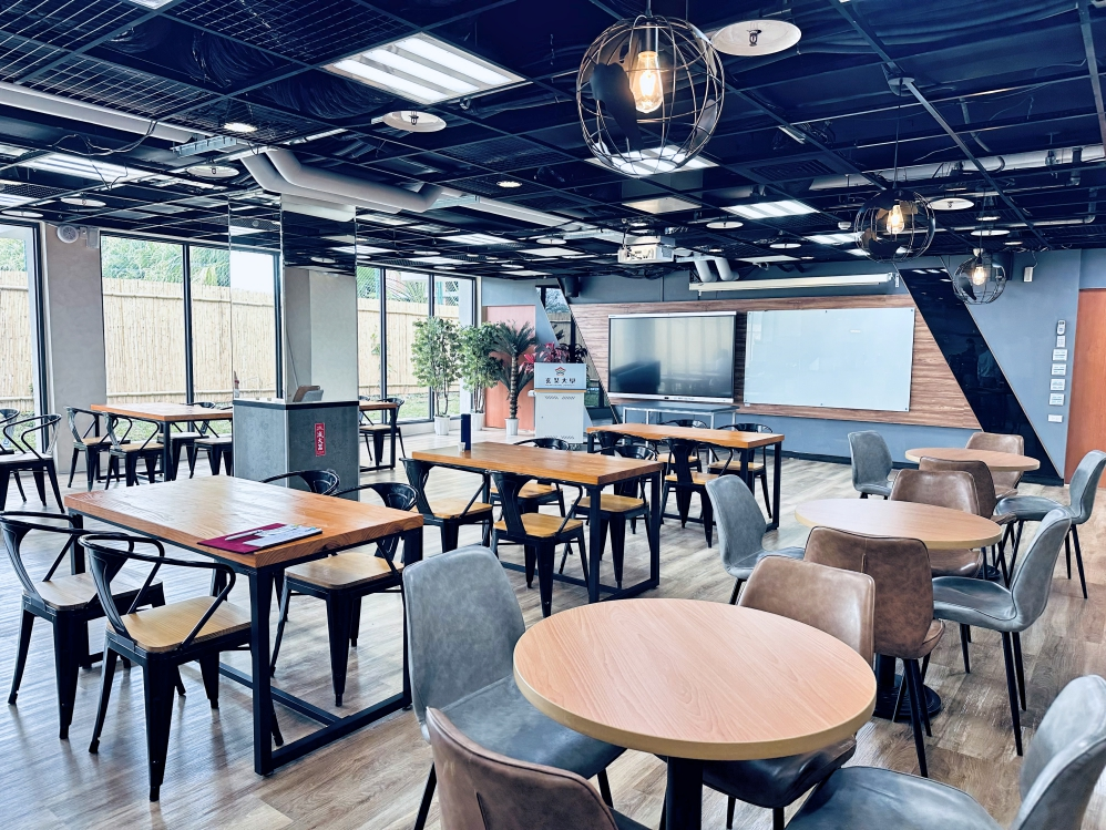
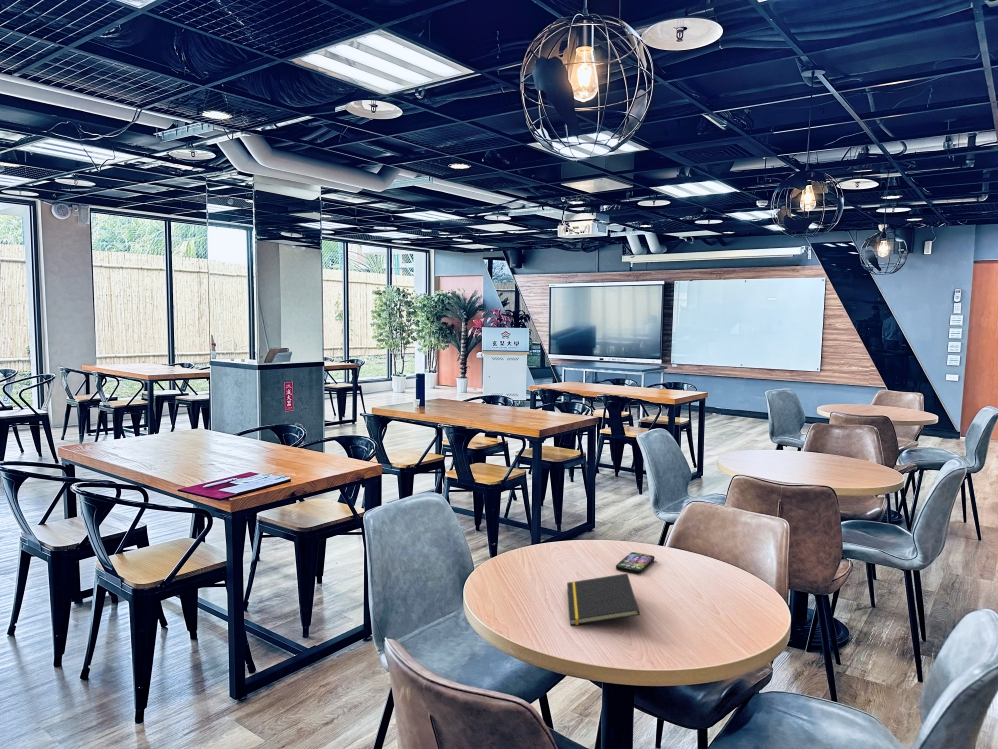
+ notepad [566,572,641,626]
+ smartphone [615,551,655,574]
